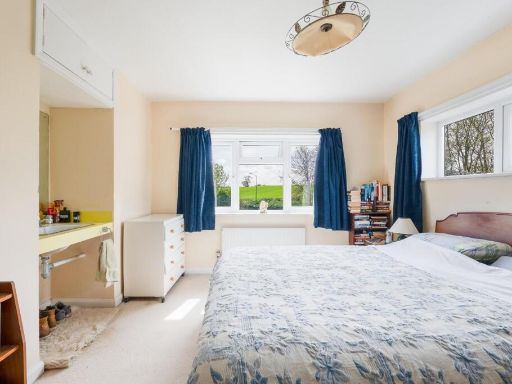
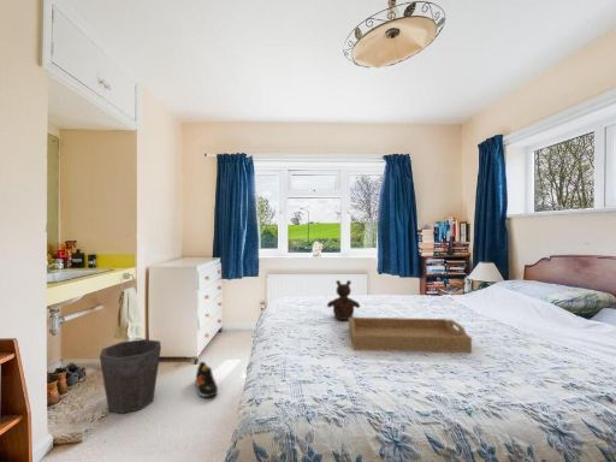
+ shoe [195,361,219,398]
+ waste bin [99,338,162,415]
+ serving tray [348,316,473,354]
+ teddy bear [326,279,361,321]
